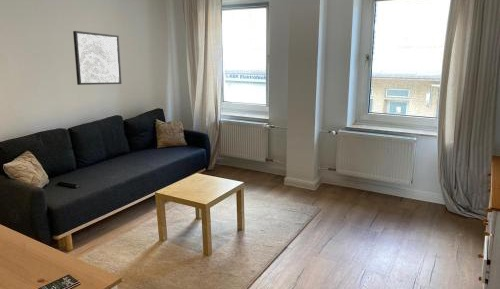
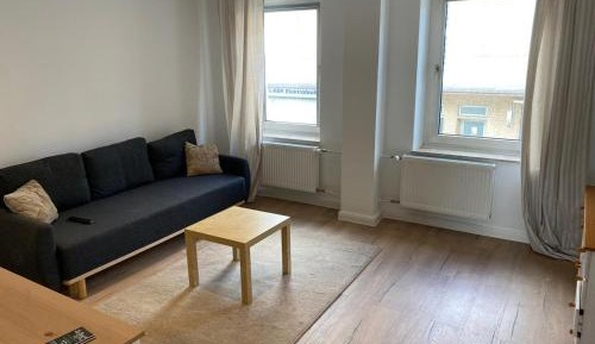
- wall art [72,30,122,86]
